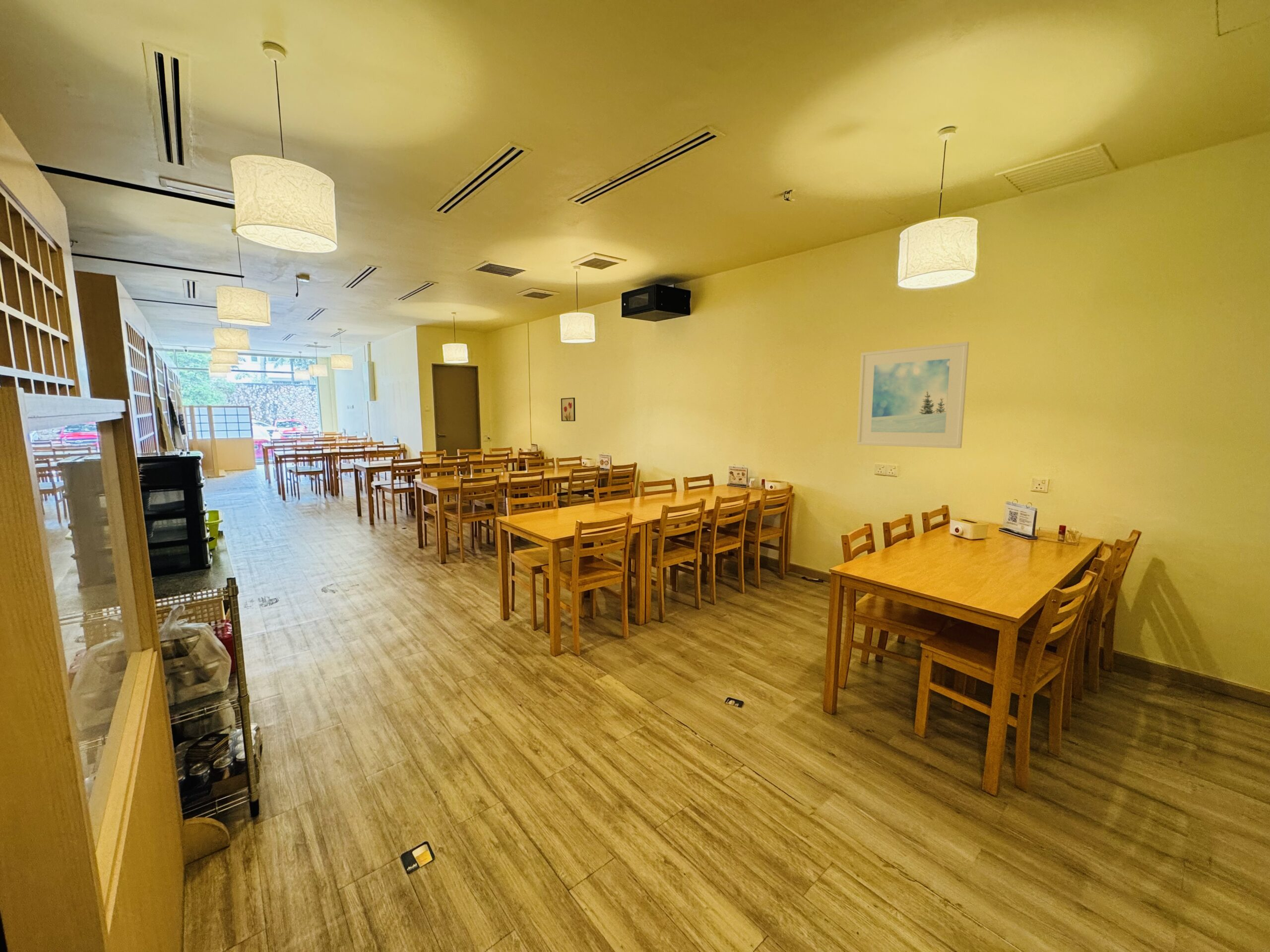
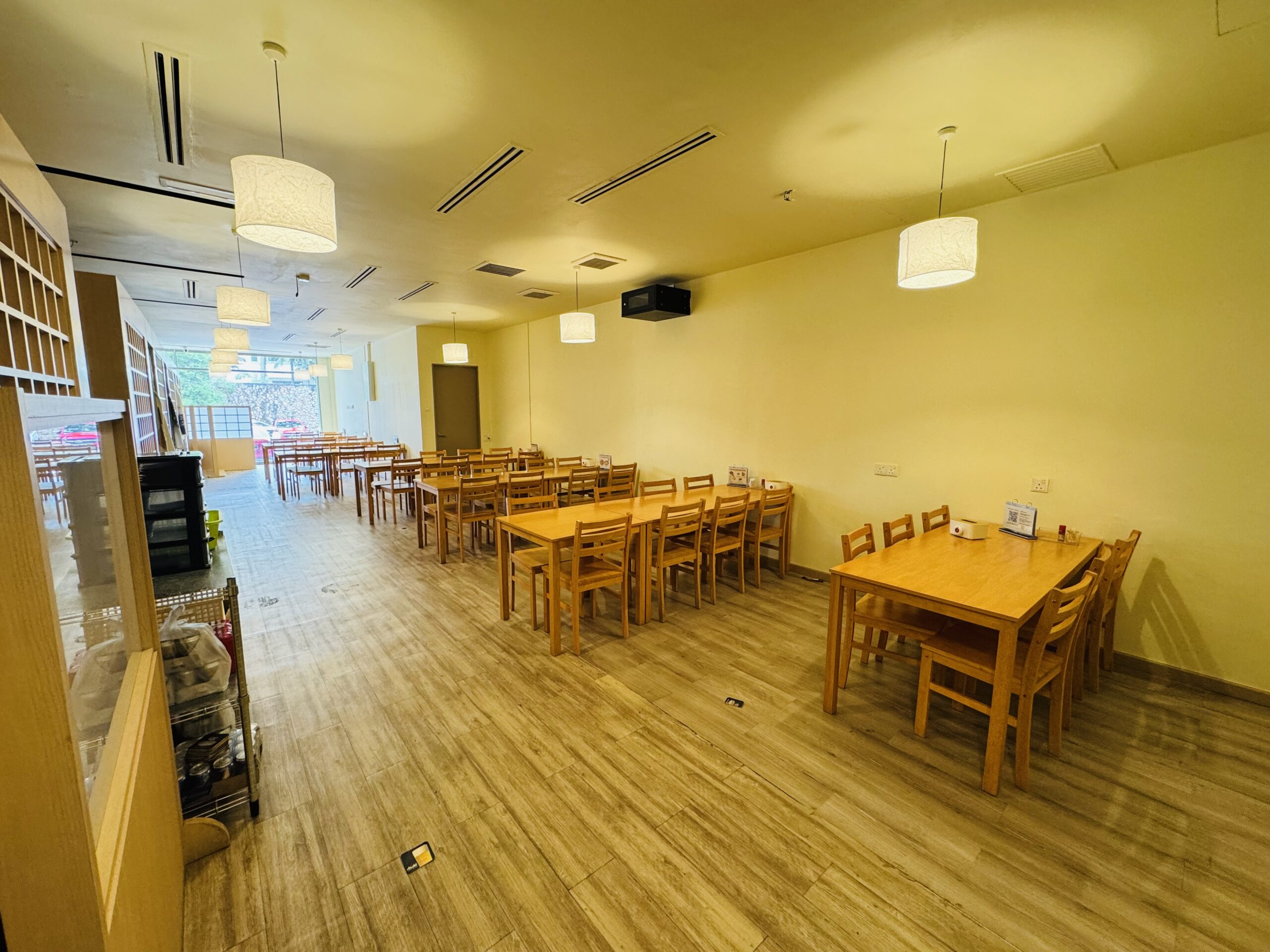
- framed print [857,341,969,449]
- wall art [561,397,576,422]
